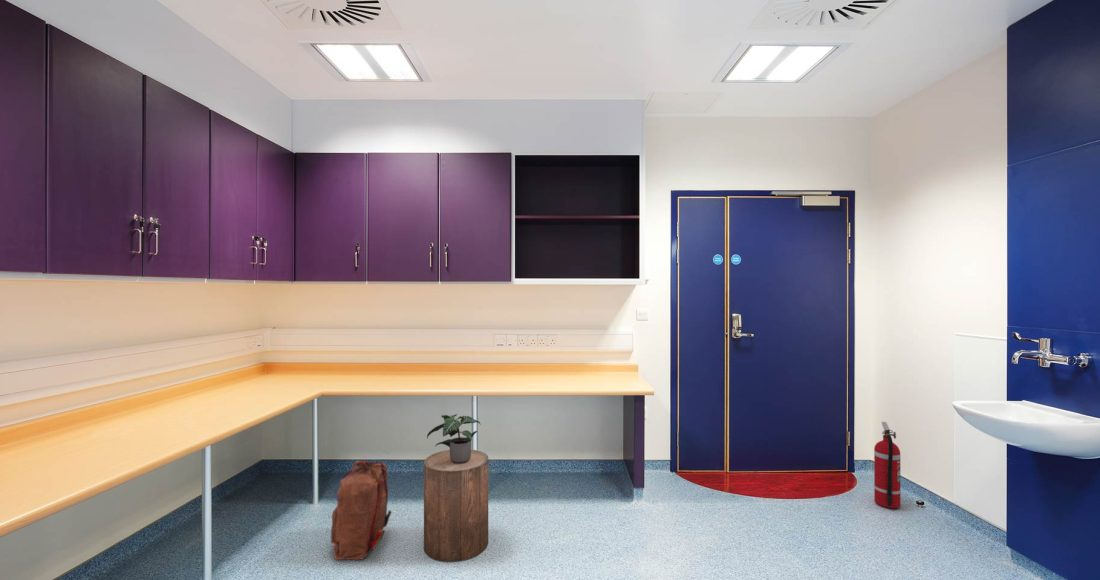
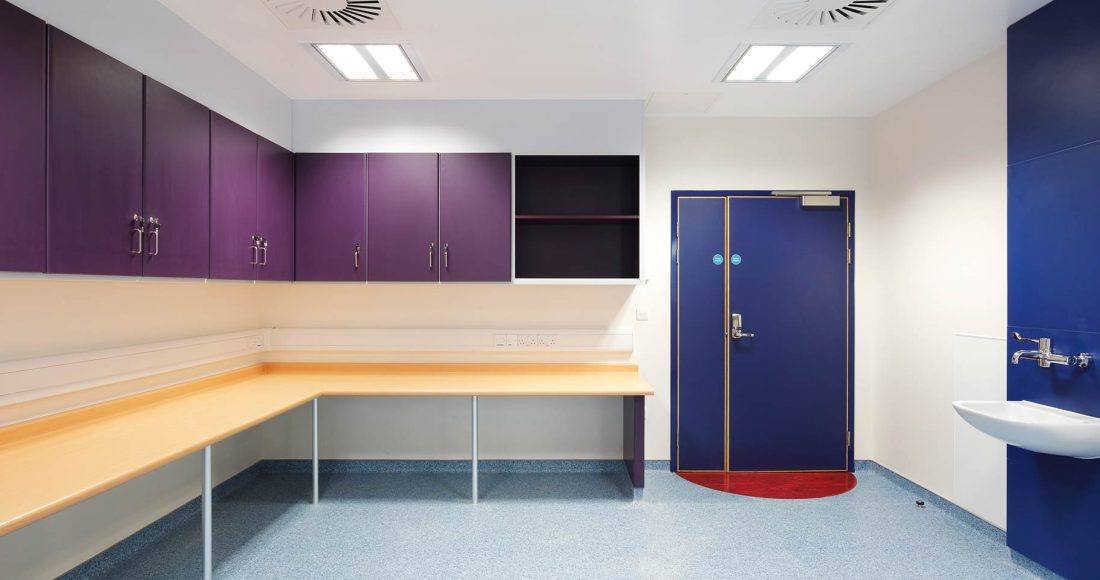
- stool [423,449,489,563]
- potted plant [426,413,482,464]
- fire extinguisher [873,421,902,509]
- backpack [330,460,393,561]
